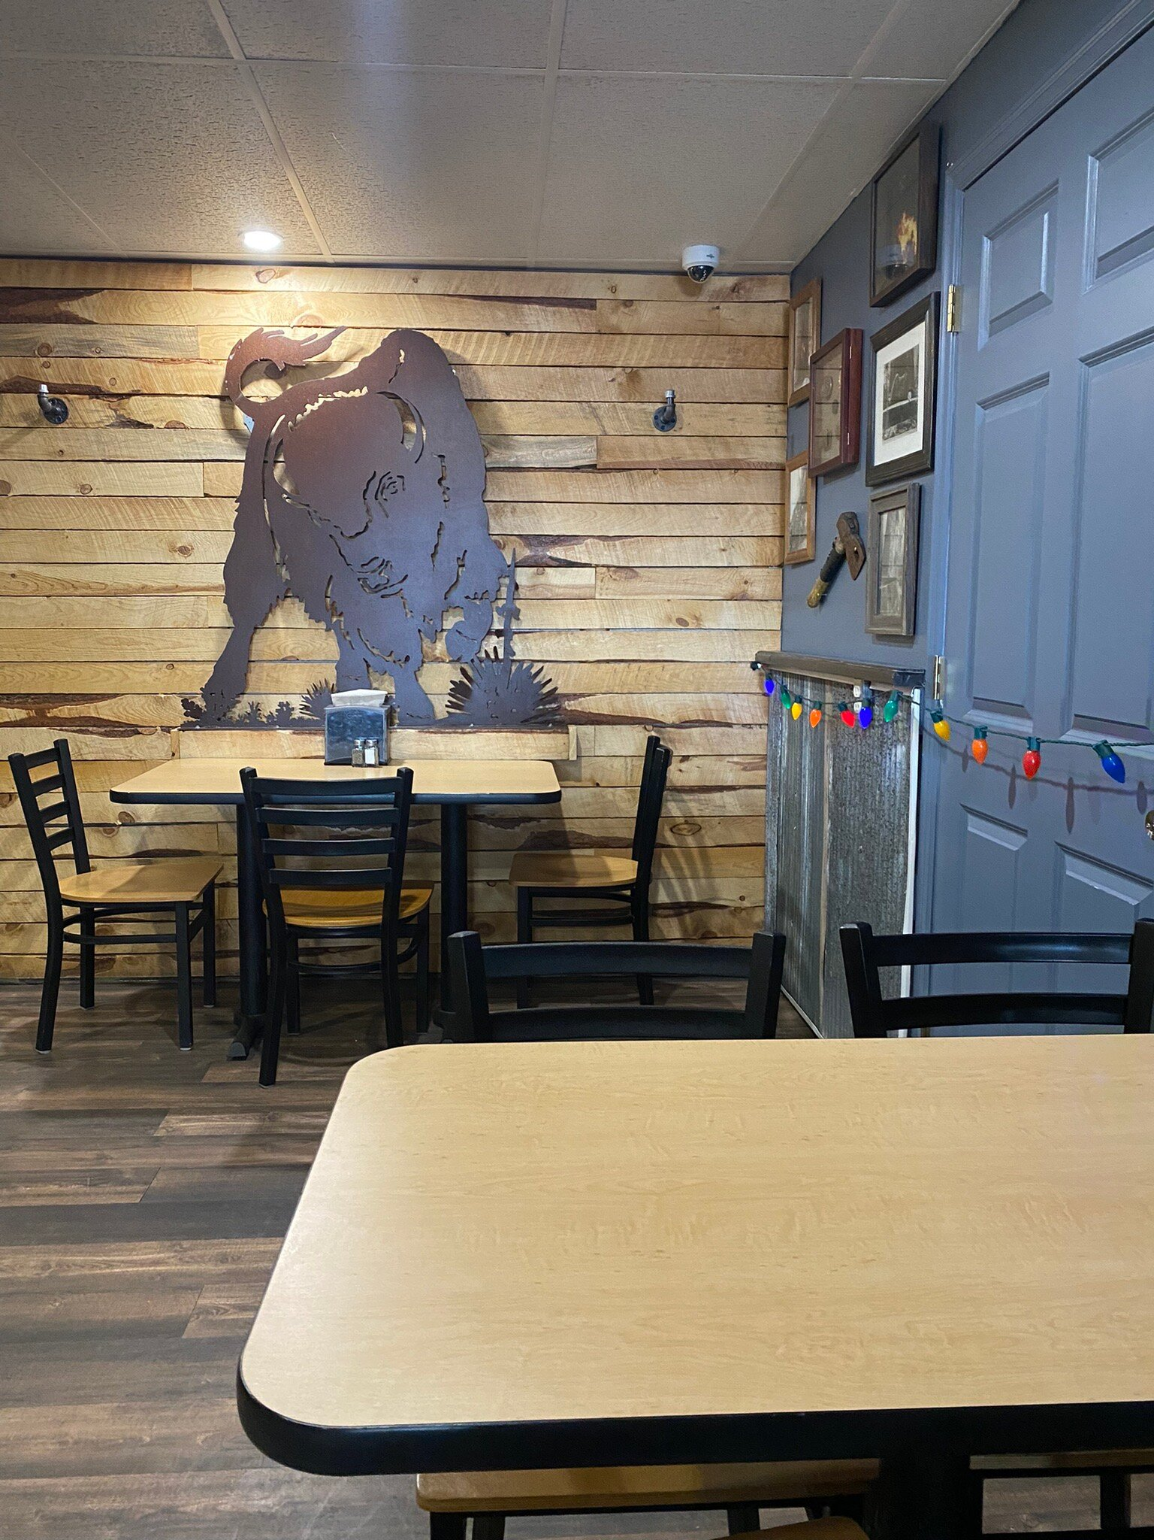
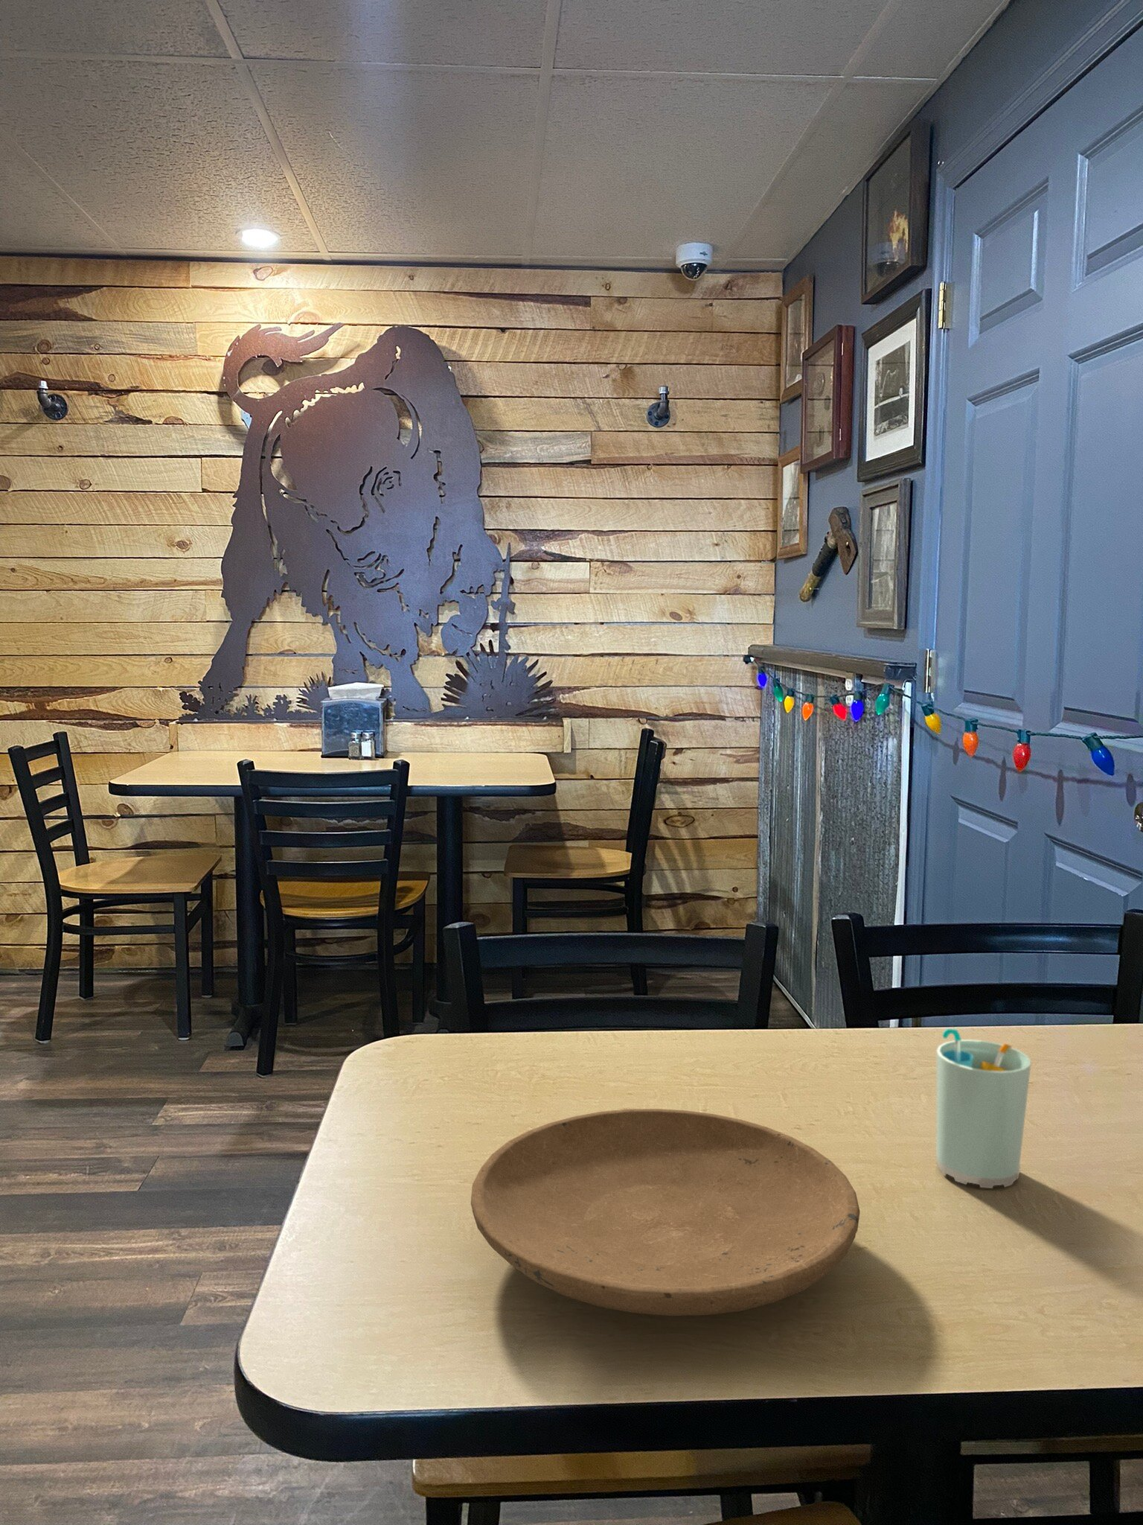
+ plate [471,1108,861,1316]
+ cup [935,1028,1033,1189]
